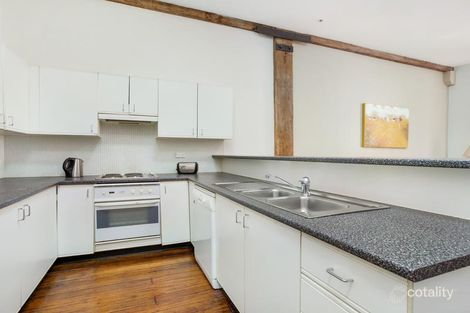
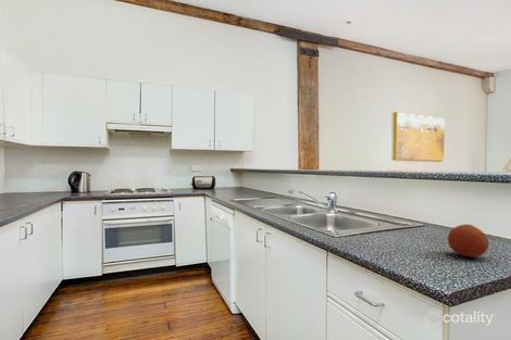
+ fruit [447,223,490,257]
